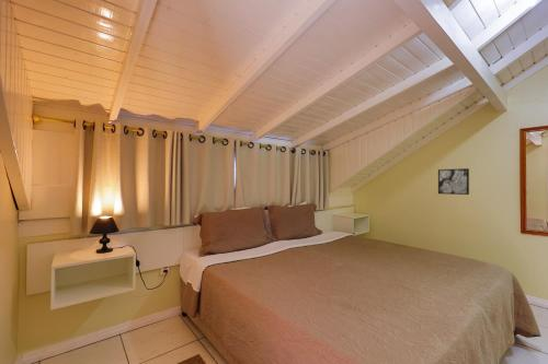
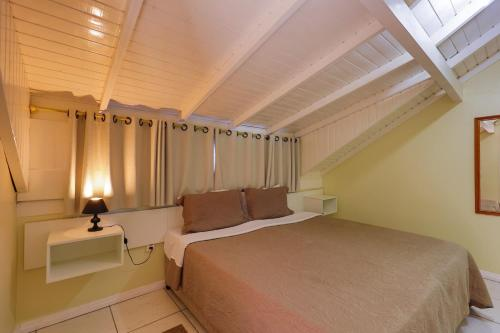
- wall art [437,167,470,196]
